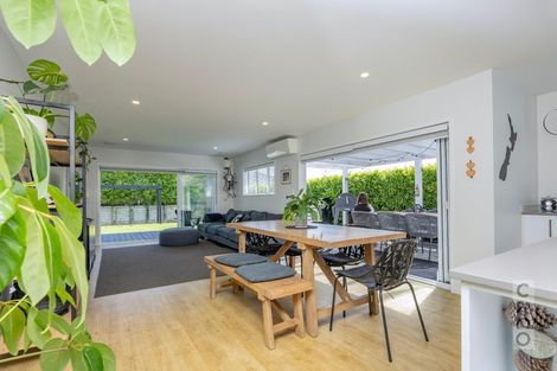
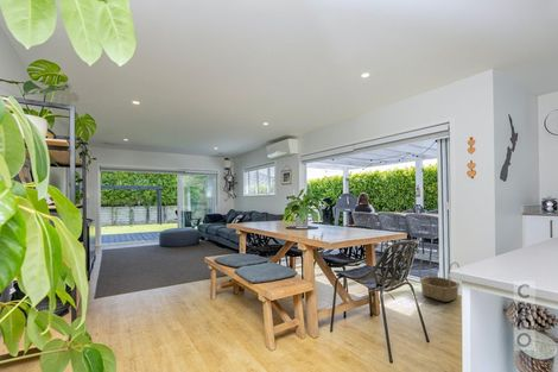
+ basket [418,256,461,303]
